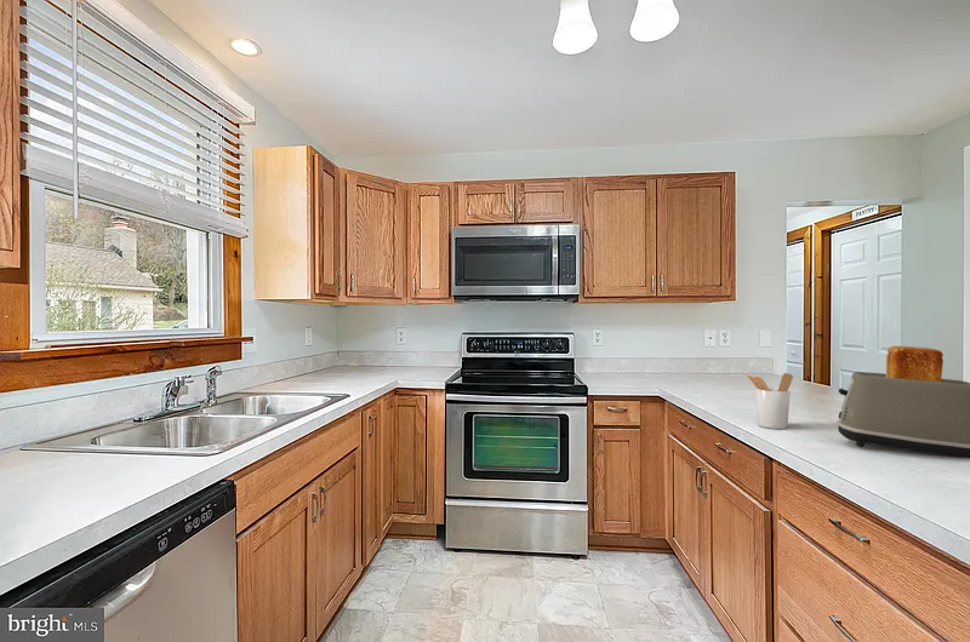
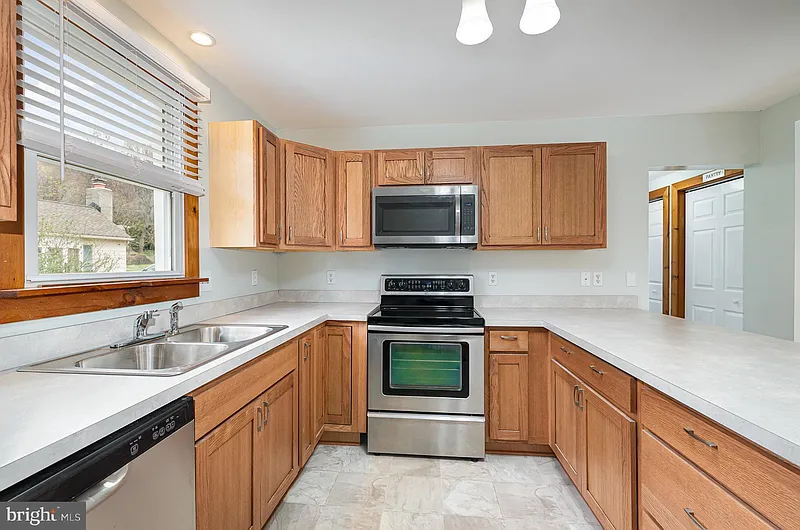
- utensil holder [744,372,794,430]
- toaster [835,345,970,459]
